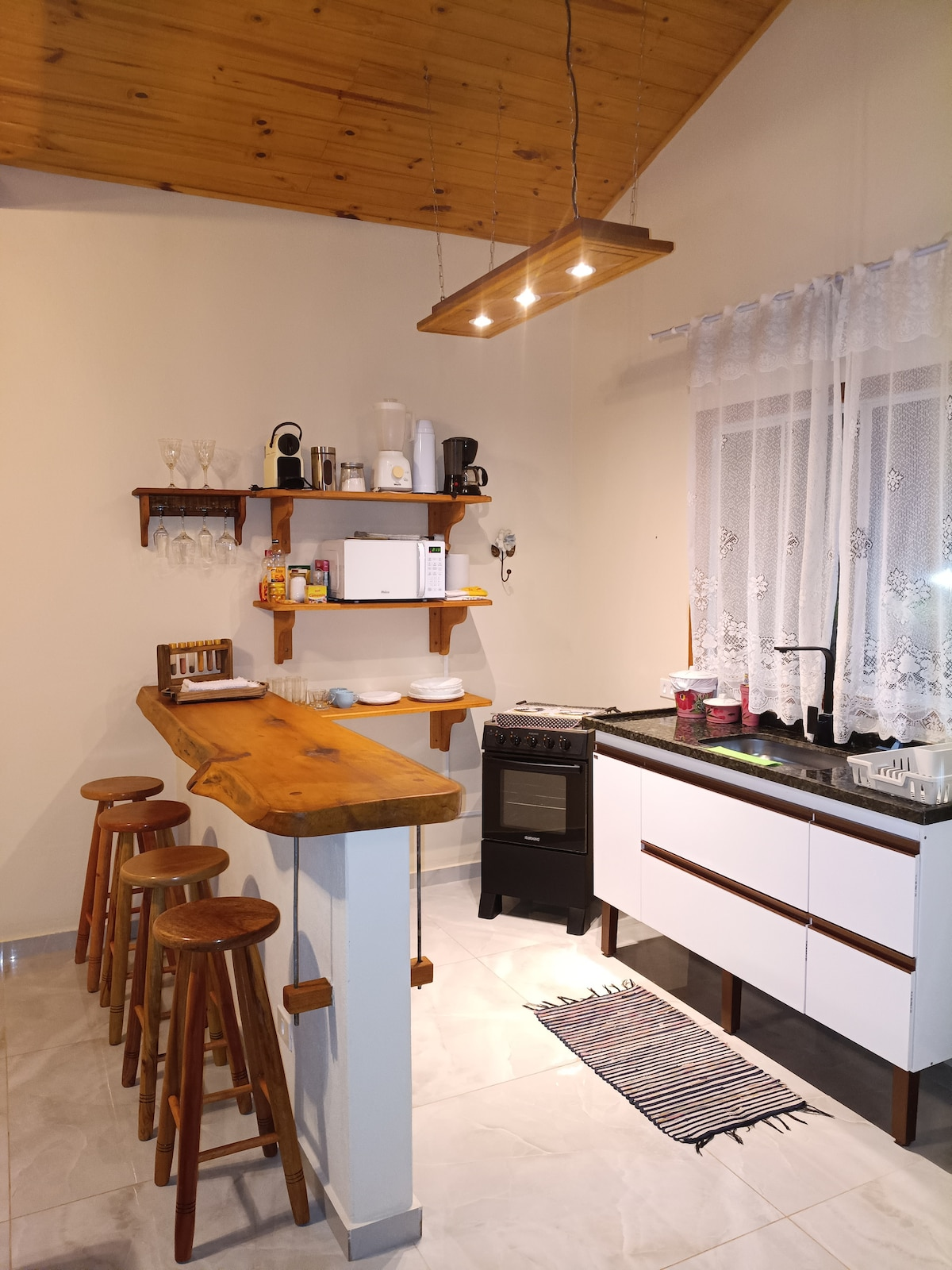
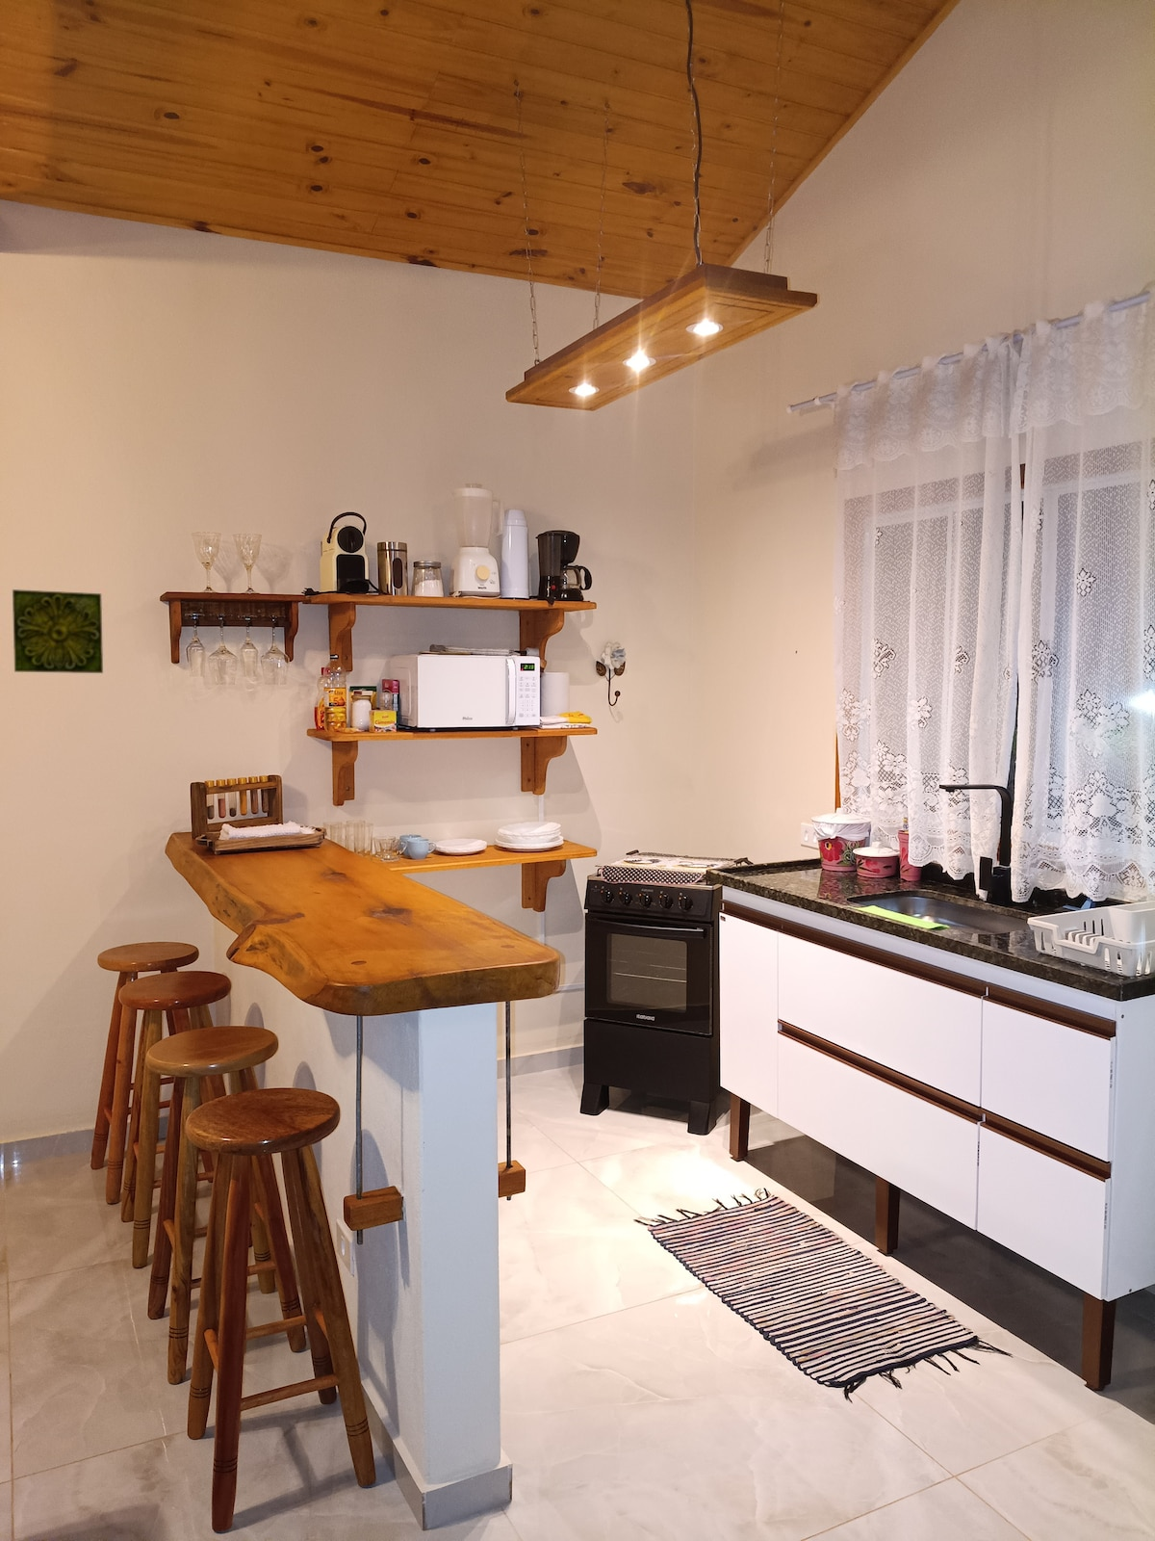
+ decorative tile [12,588,104,675]
